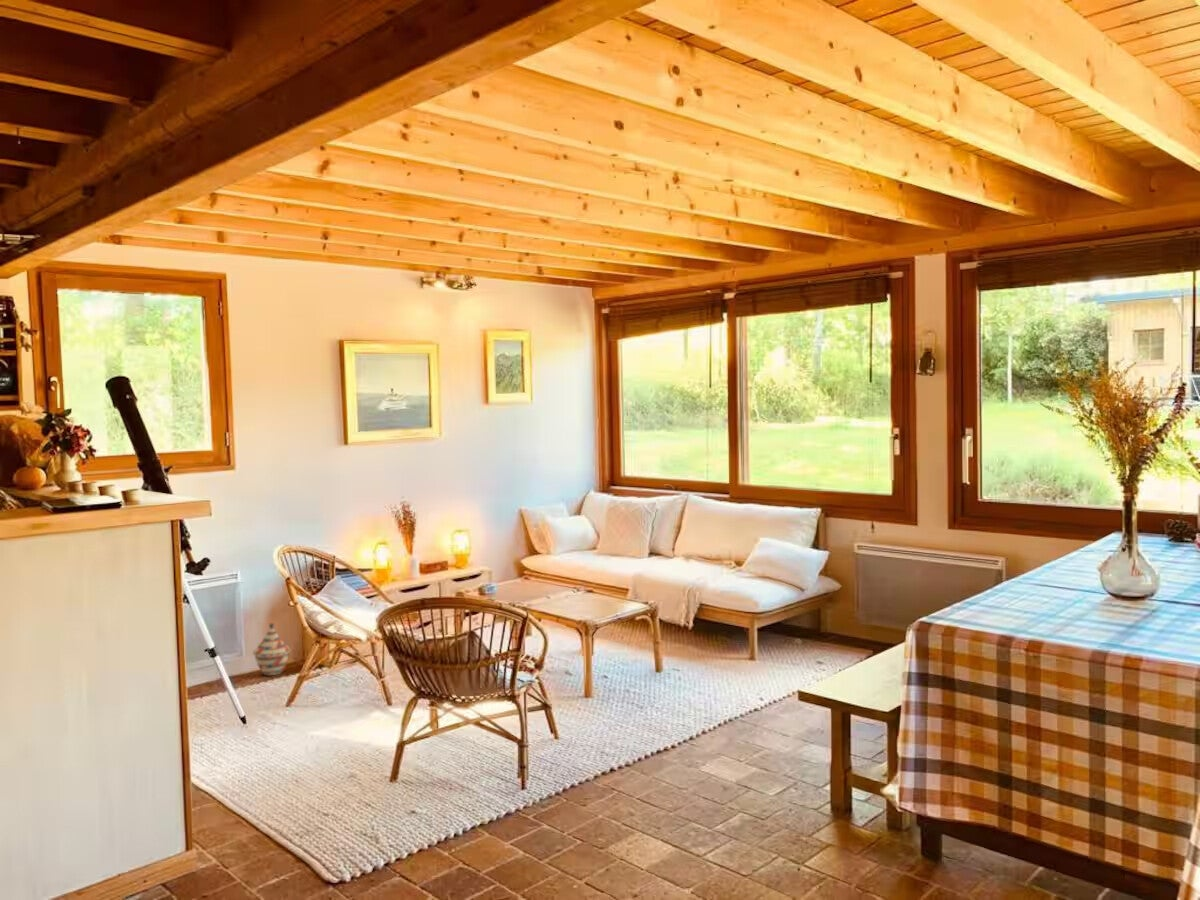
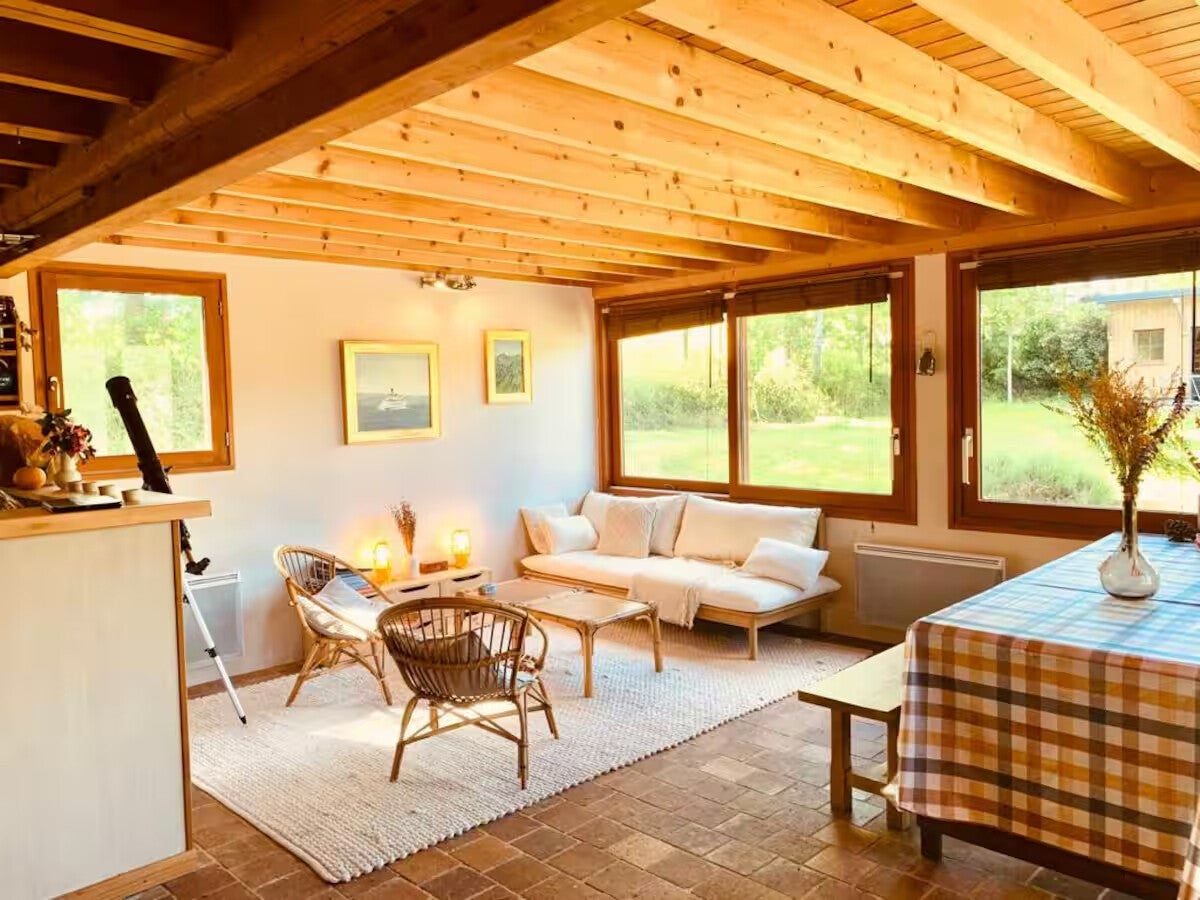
- woven basket [252,622,291,676]
